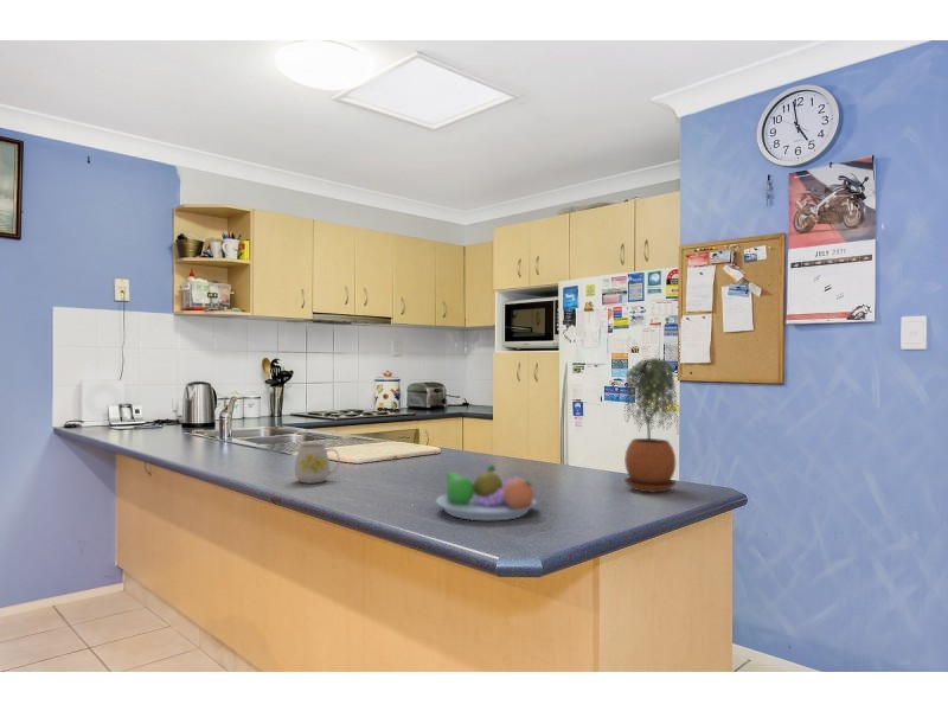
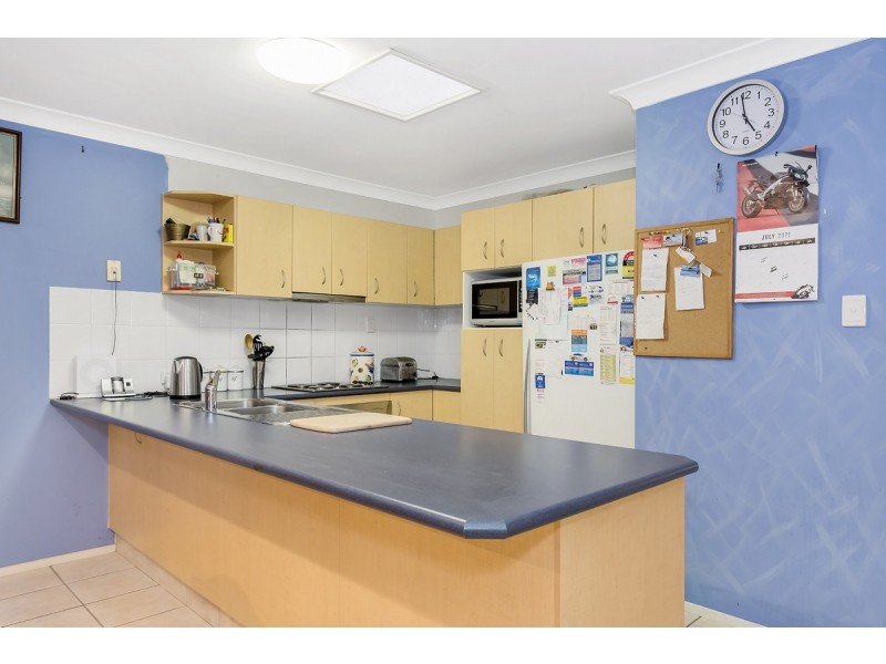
- potted plant [622,357,680,493]
- mug [294,443,340,483]
- fruit bowl [435,463,538,521]
